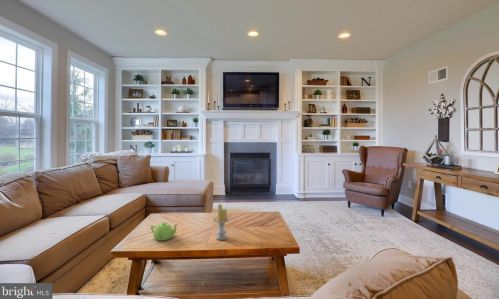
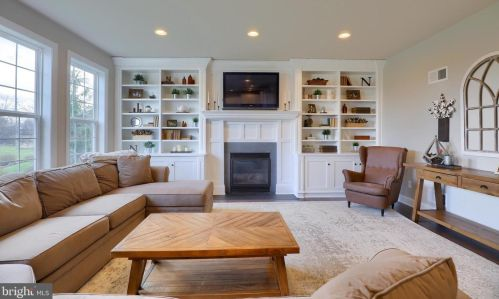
- candle [212,203,231,241]
- teapot [150,221,179,242]
